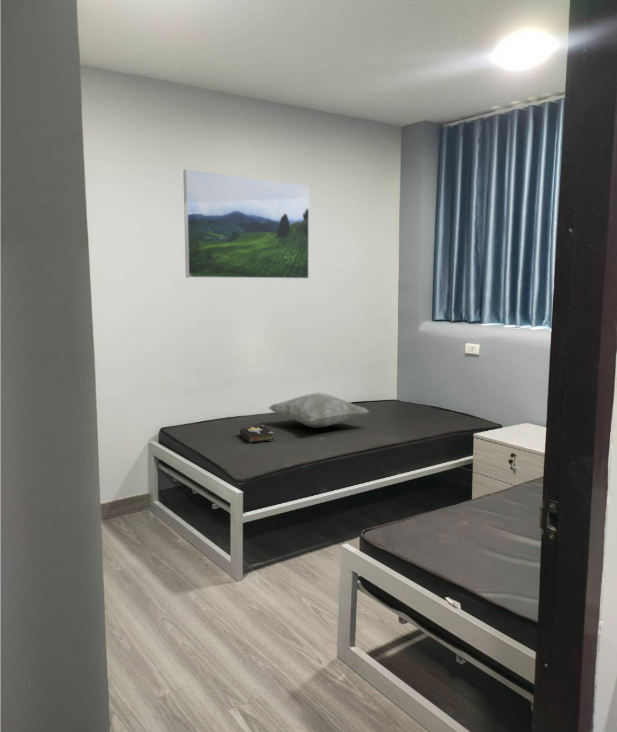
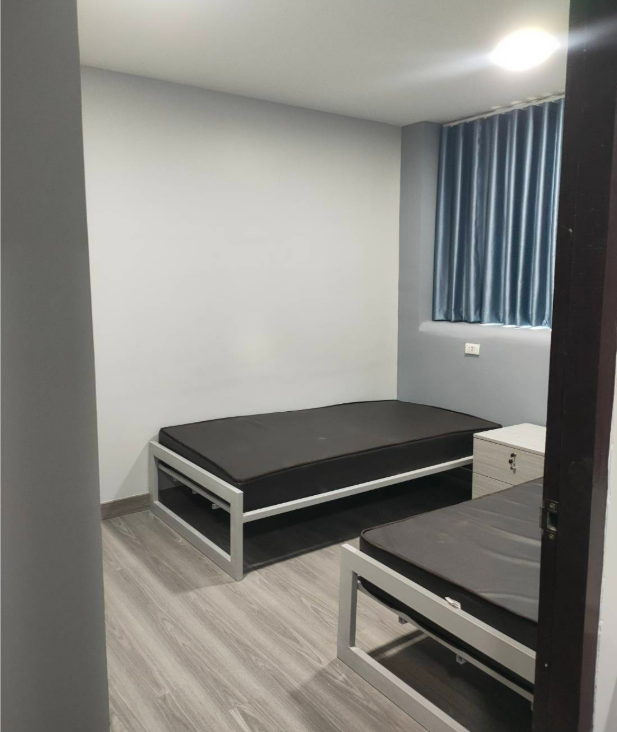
- hardback book [239,424,275,444]
- decorative pillow [268,392,371,429]
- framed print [182,168,310,280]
